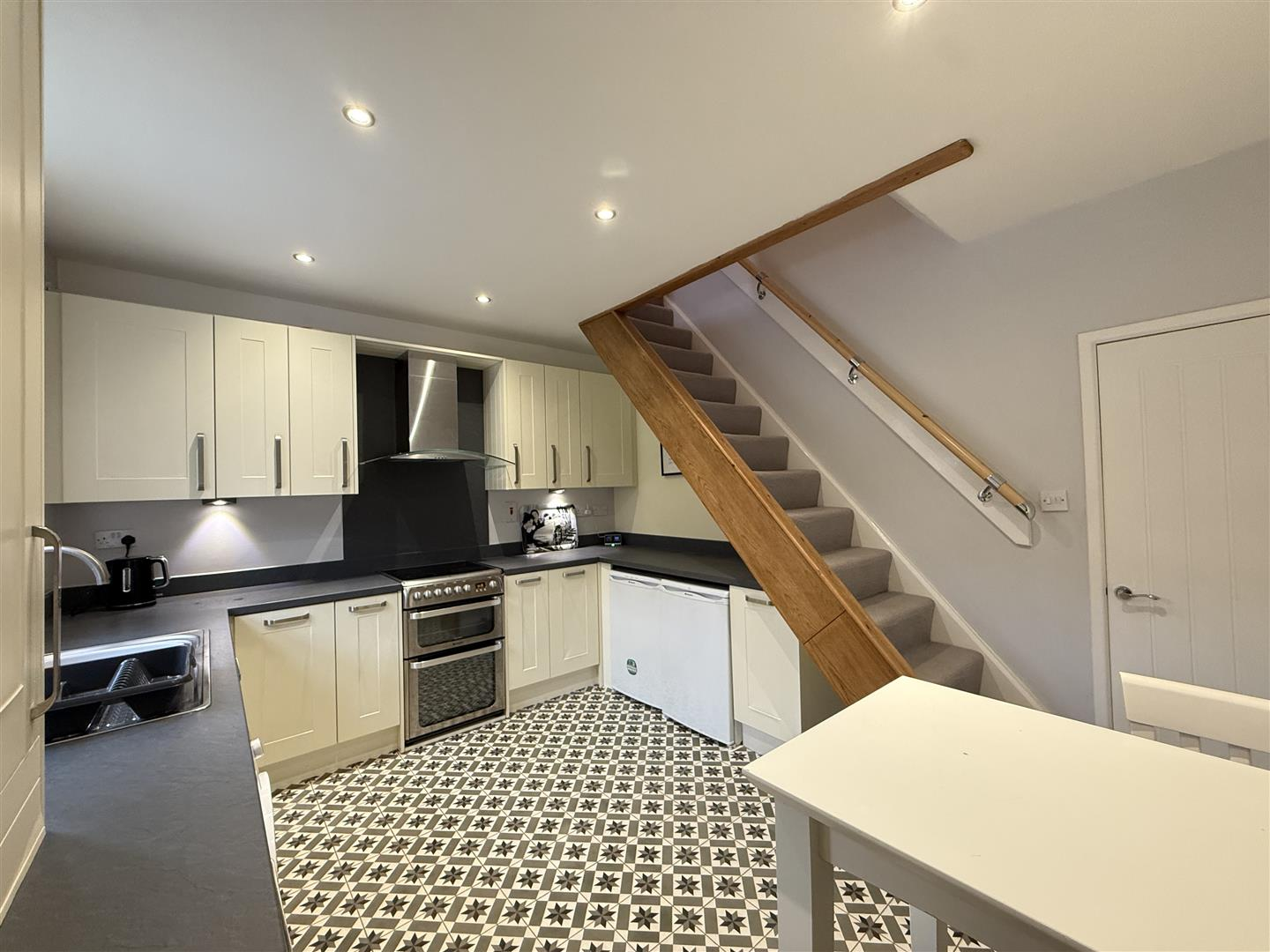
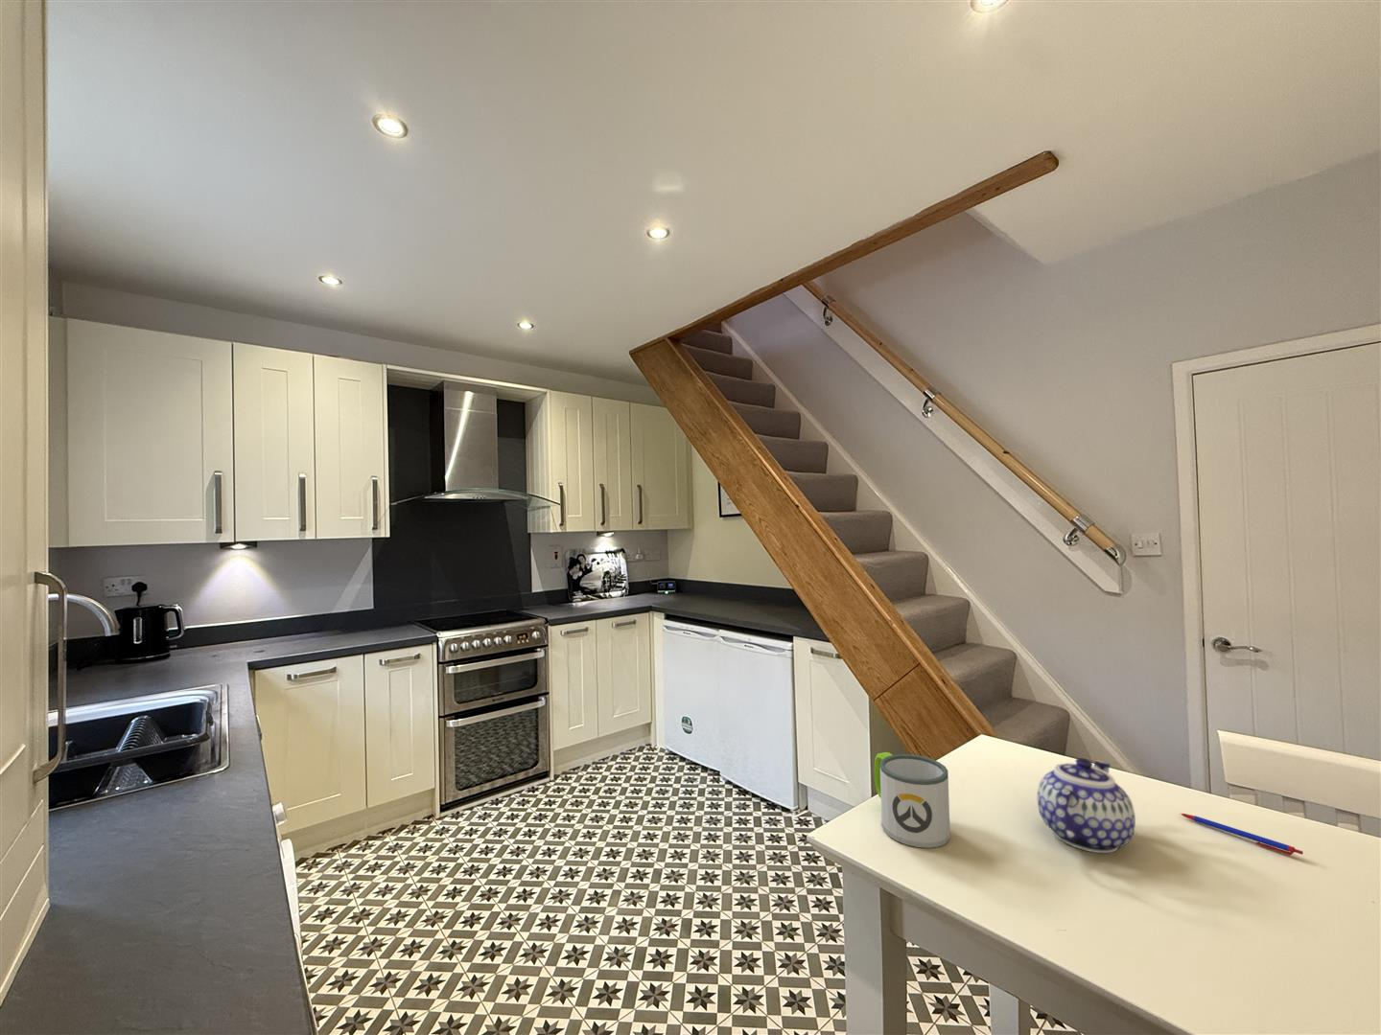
+ teapot [1036,757,1136,853]
+ mug [873,751,951,849]
+ pen [1180,812,1304,856]
